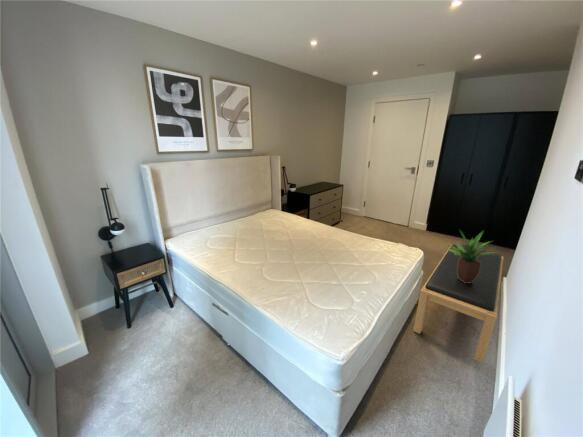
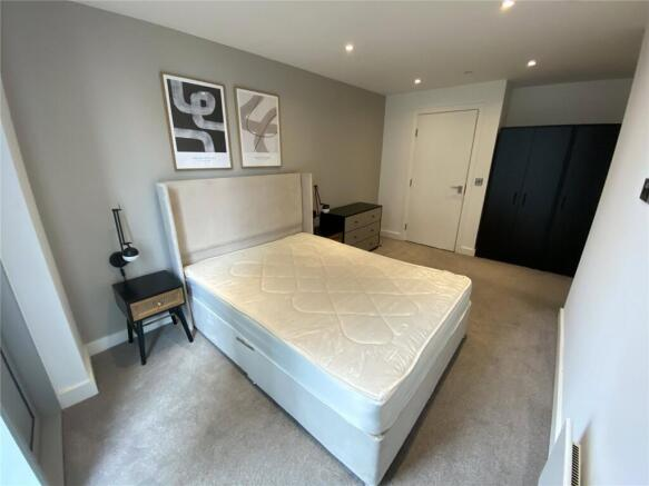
- potted plant [444,228,496,283]
- bench [412,243,504,364]
